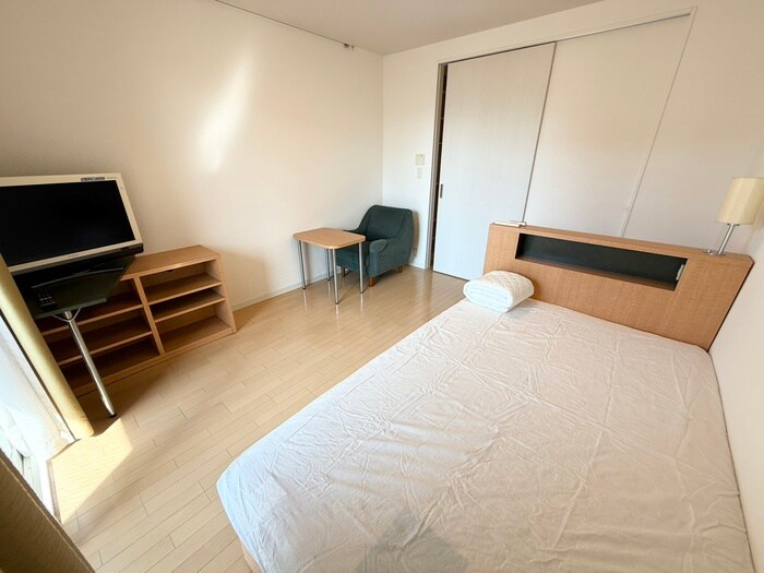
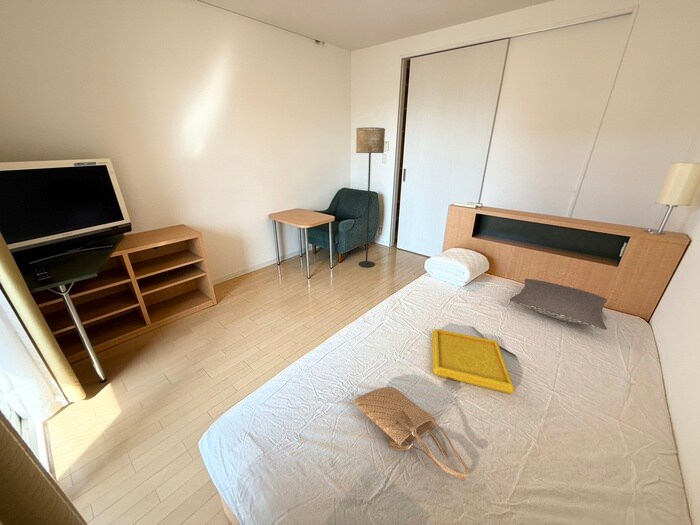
+ serving tray [431,328,516,395]
+ tote bag [353,386,471,482]
+ pillow [509,278,608,331]
+ floor lamp [355,127,386,268]
